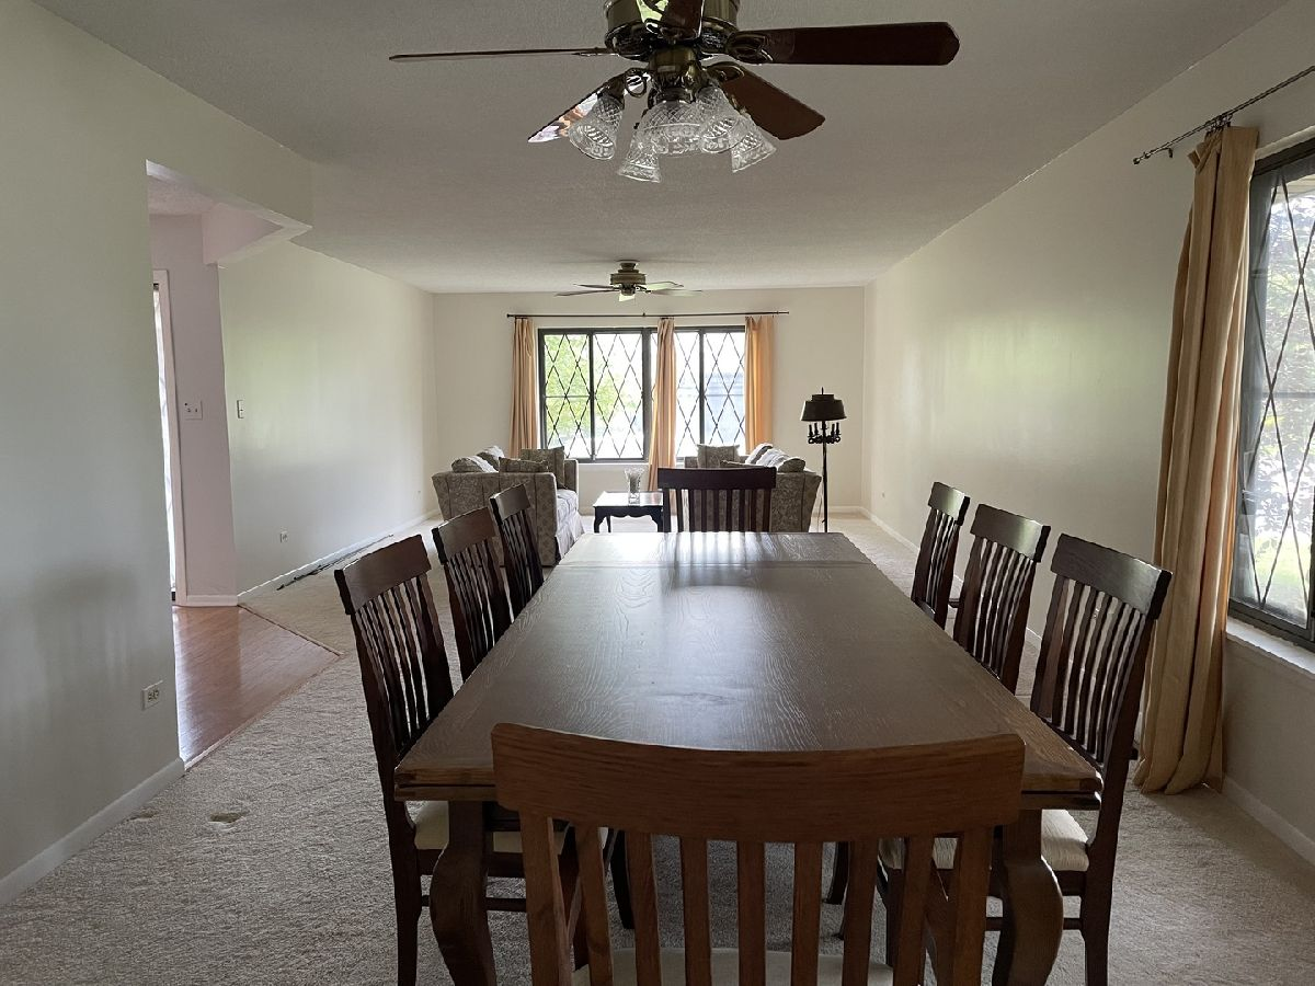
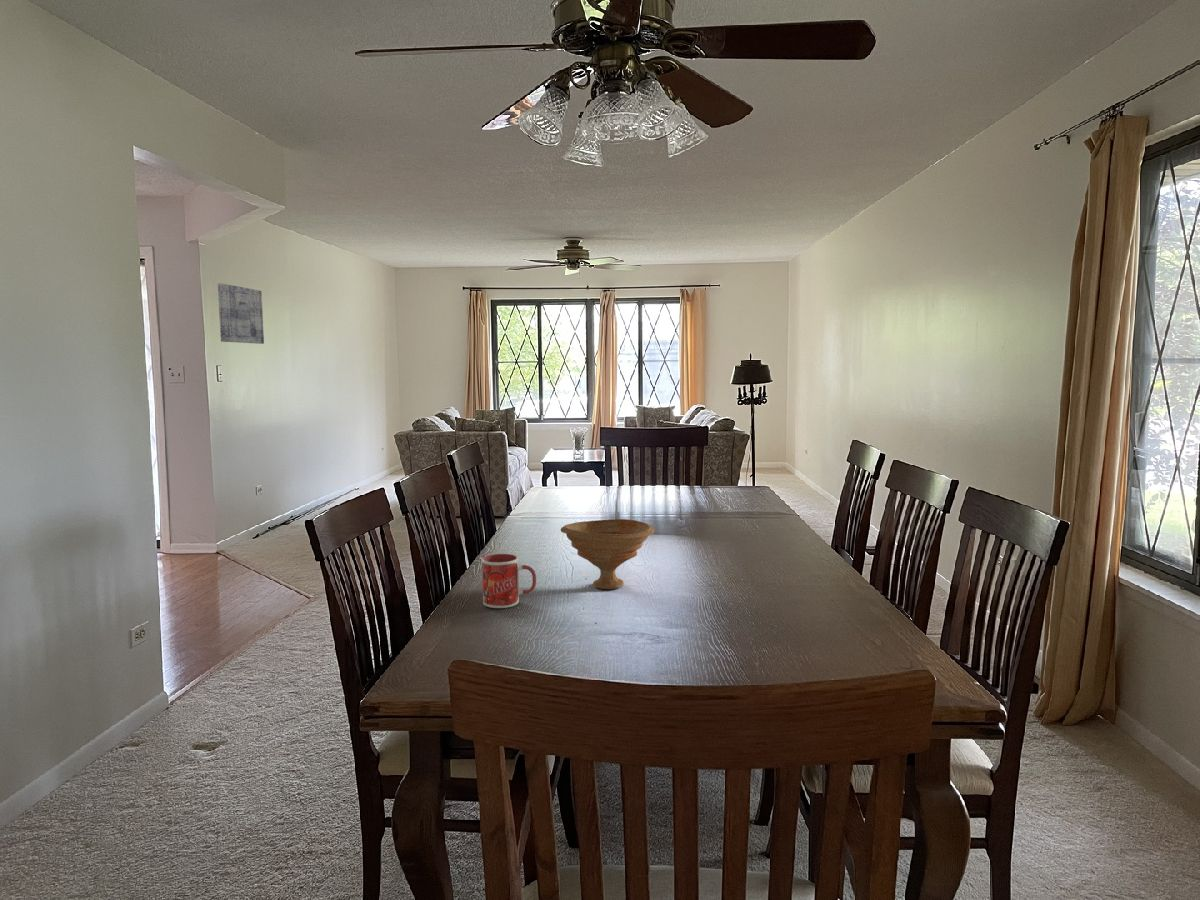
+ wall art [217,282,265,345]
+ bowl [560,518,655,590]
+ mug [481,553,537,609]
